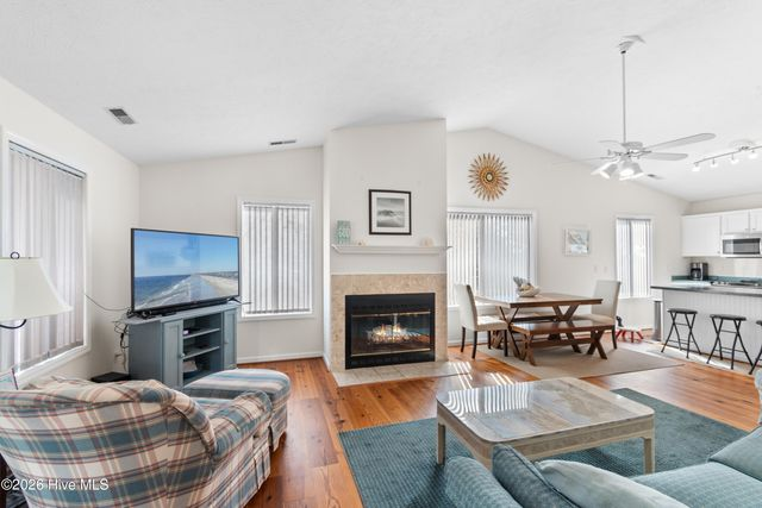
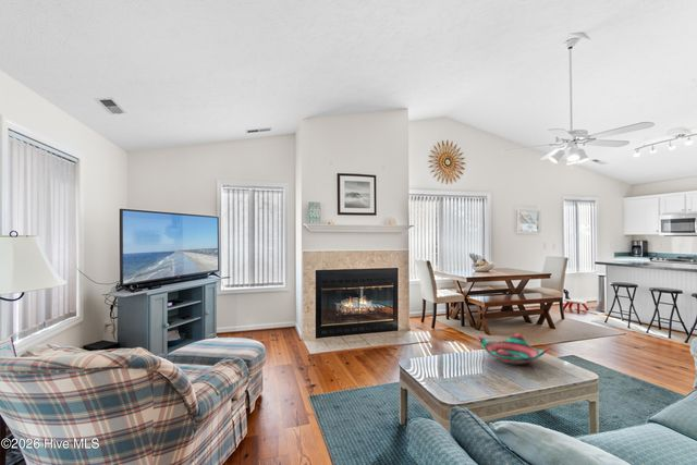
+ decorative bowl [477,332,550,366]
